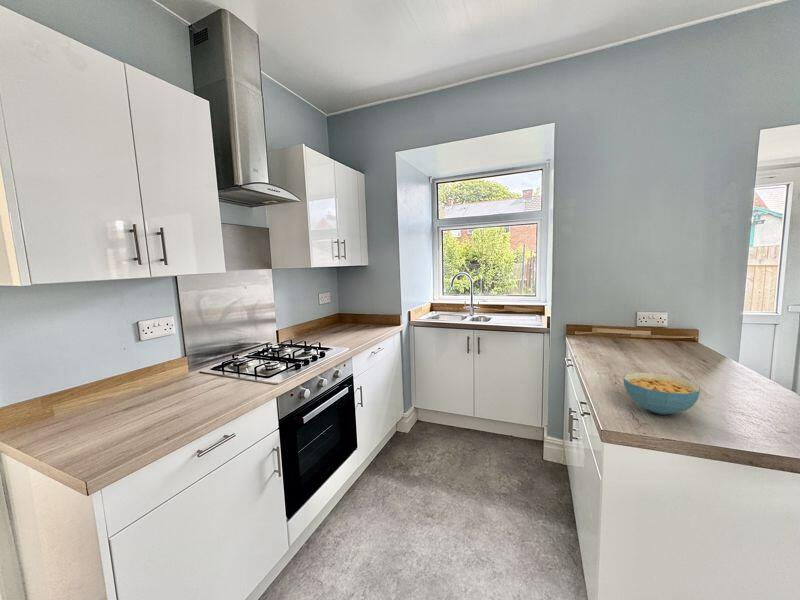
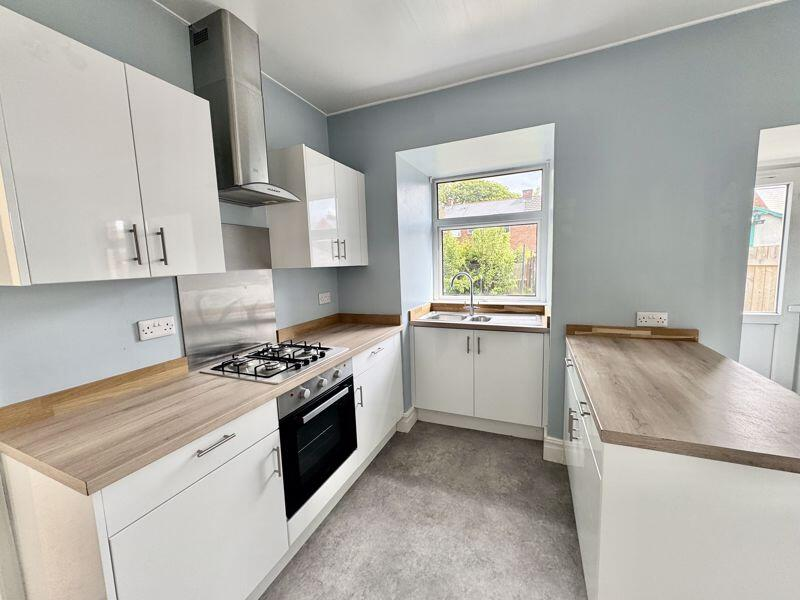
- cereal bowl [622,372,701,415]
